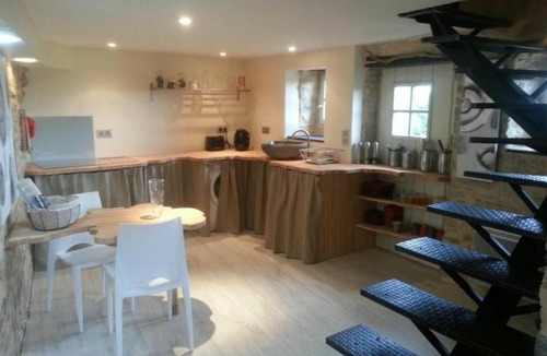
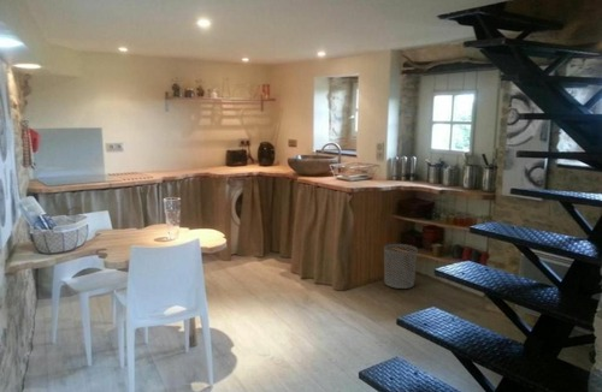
+ waste bin [383,243,419,290]
